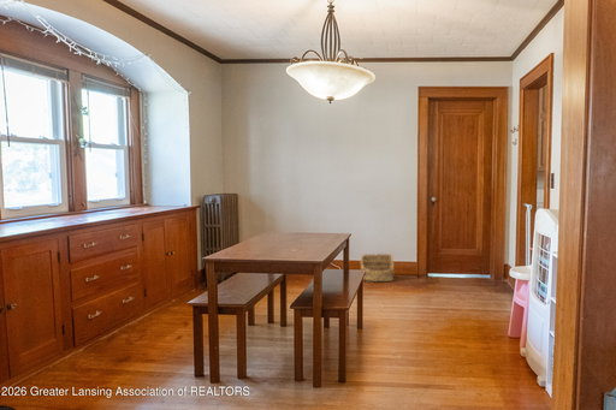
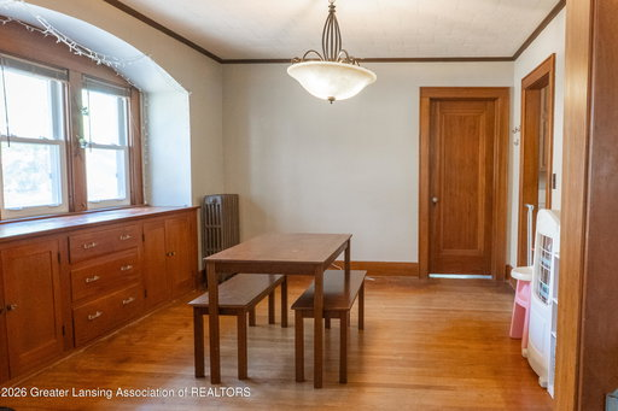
- basket [360,252,395,283]
